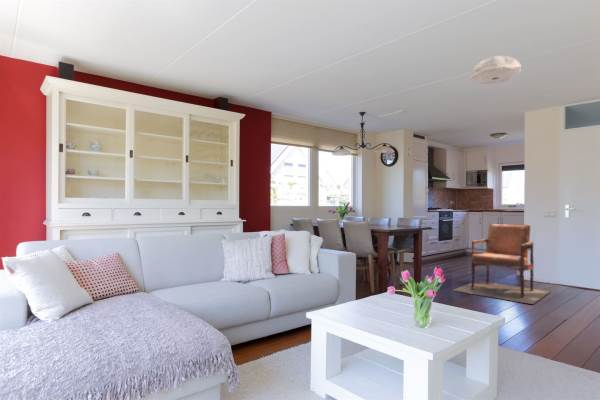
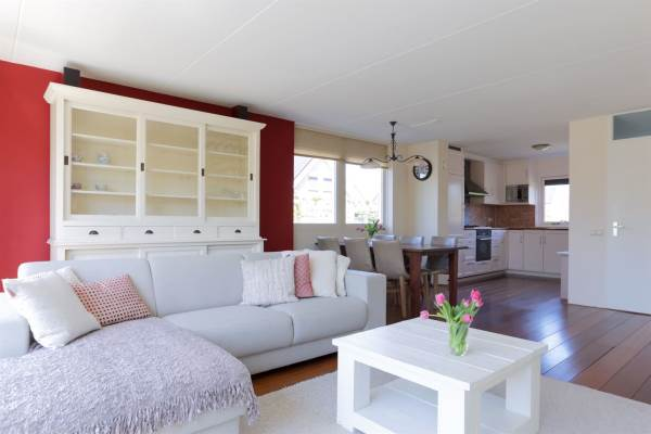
- ceiling light [470,55,522,85]
- armchair [453,223,552,305]
